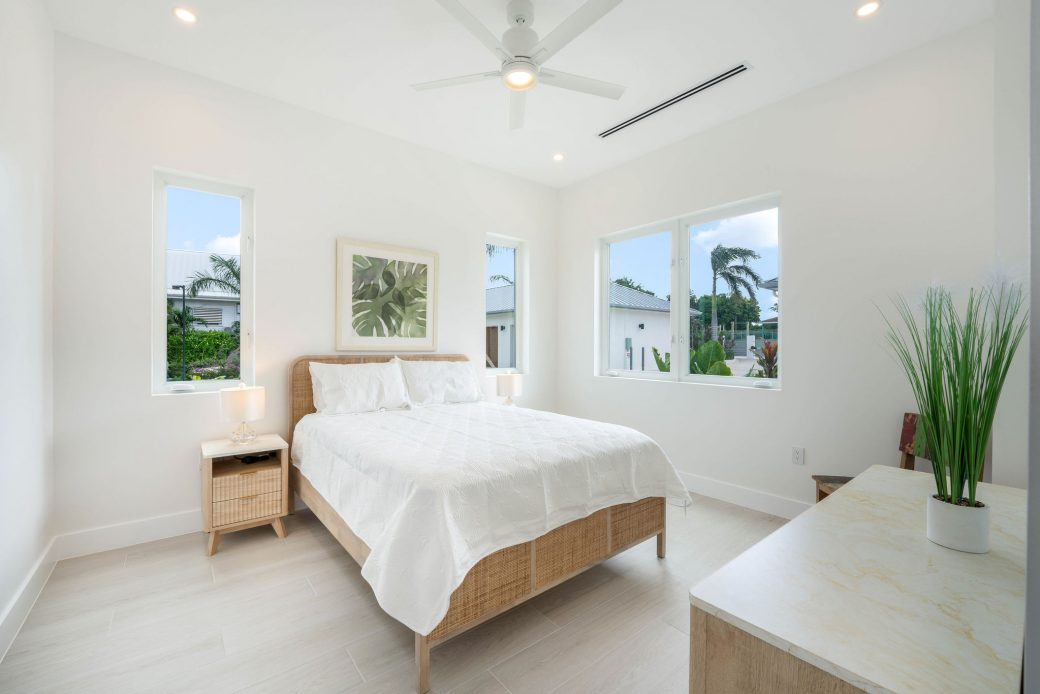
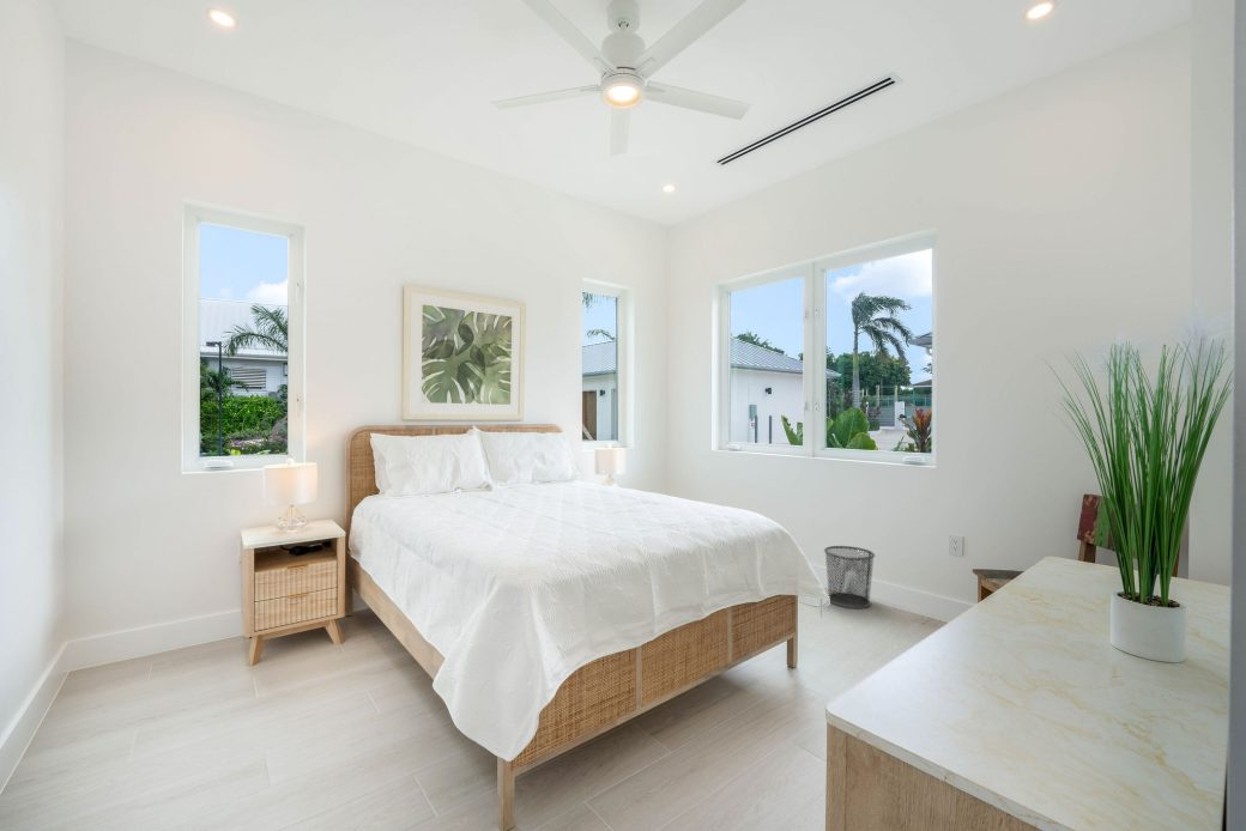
+ waste bin [823,545,876,609]
